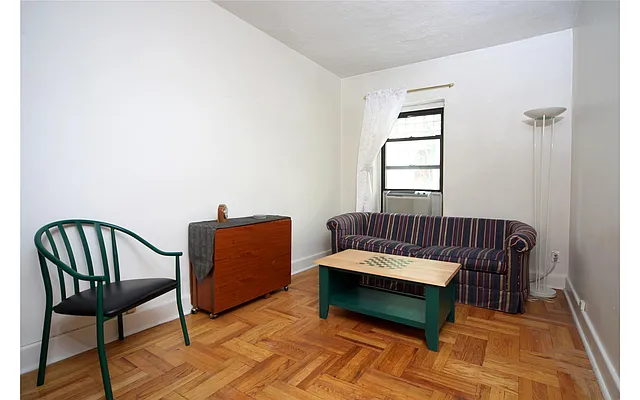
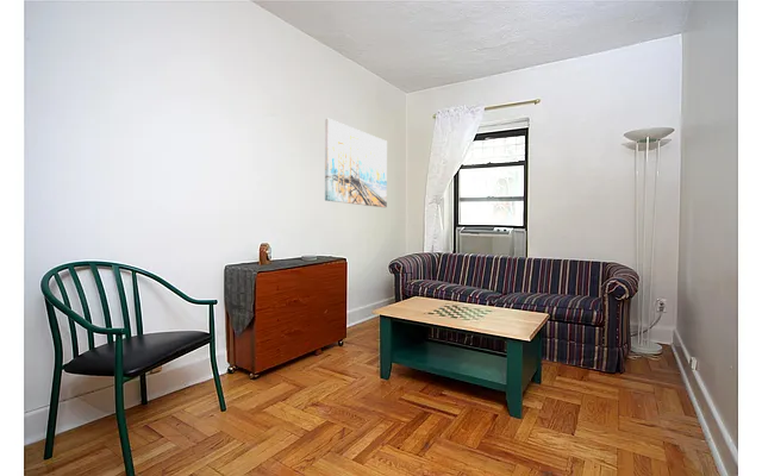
+ wall art [324,118,388,208]
